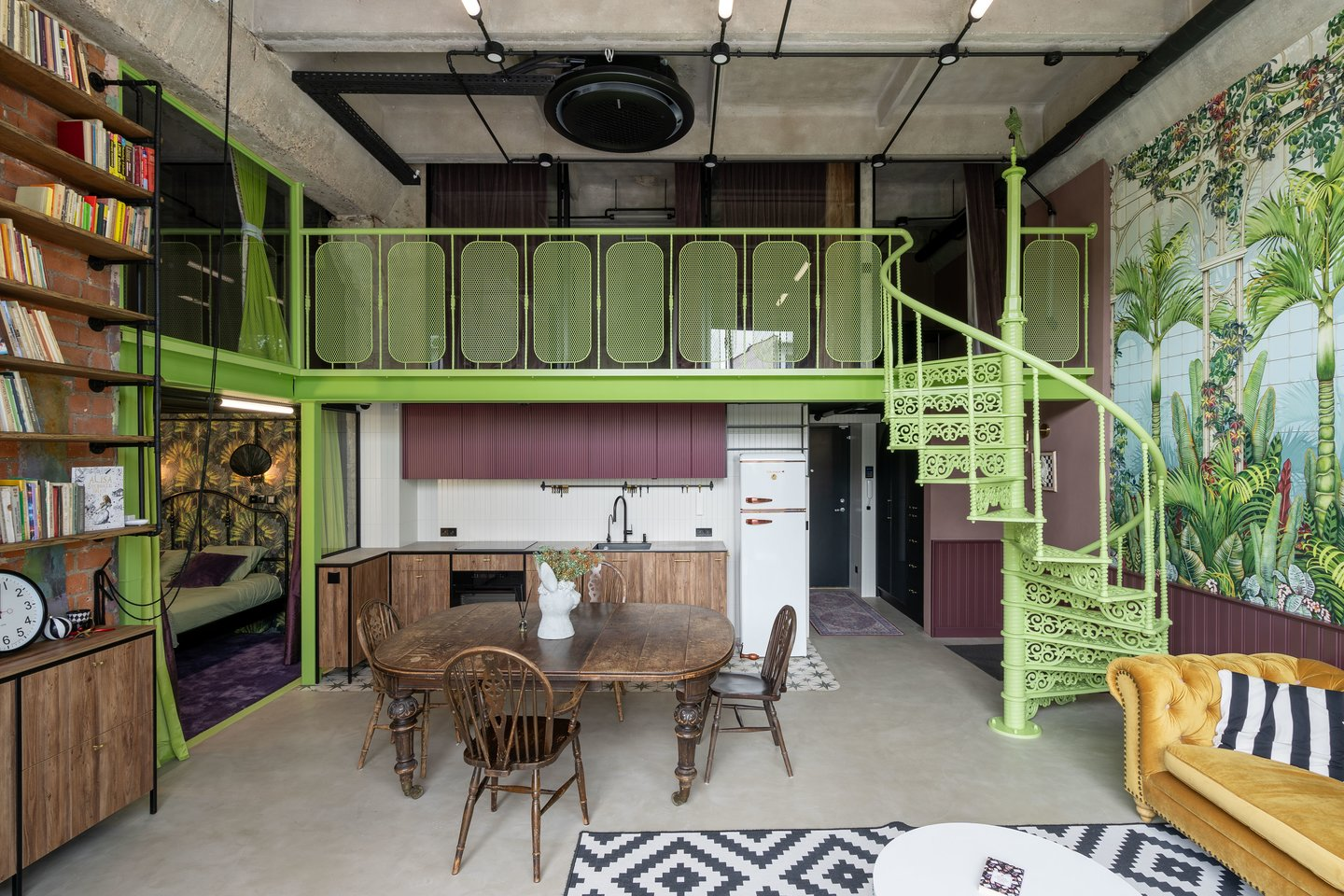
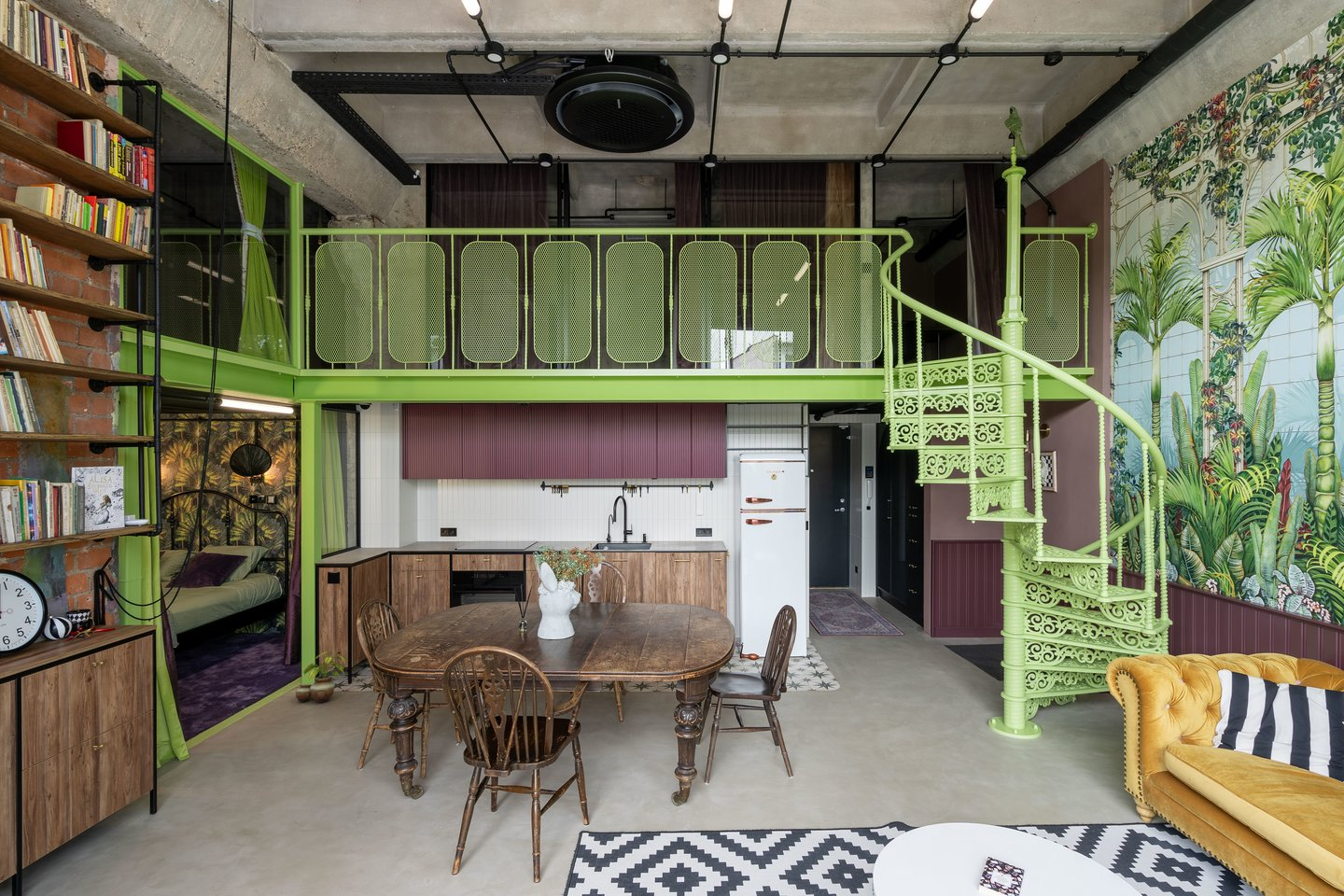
+ potted plant [295,651,347,704]
